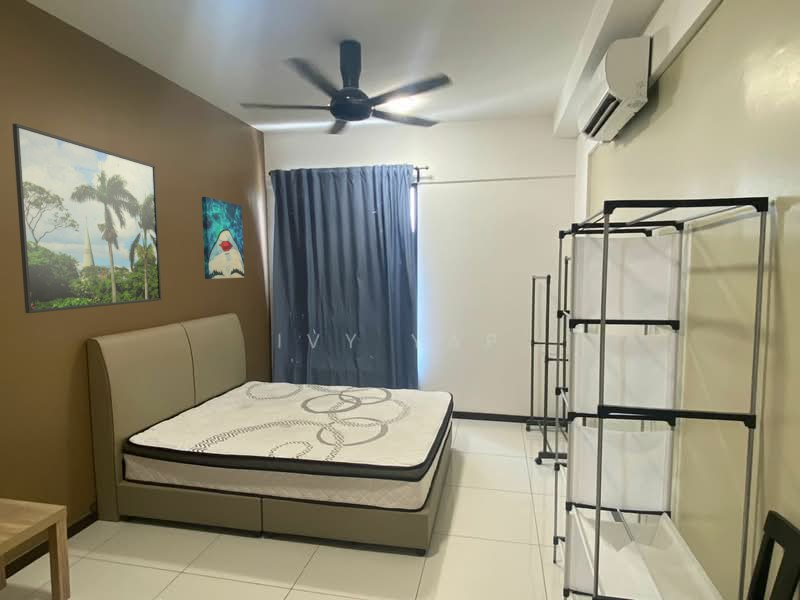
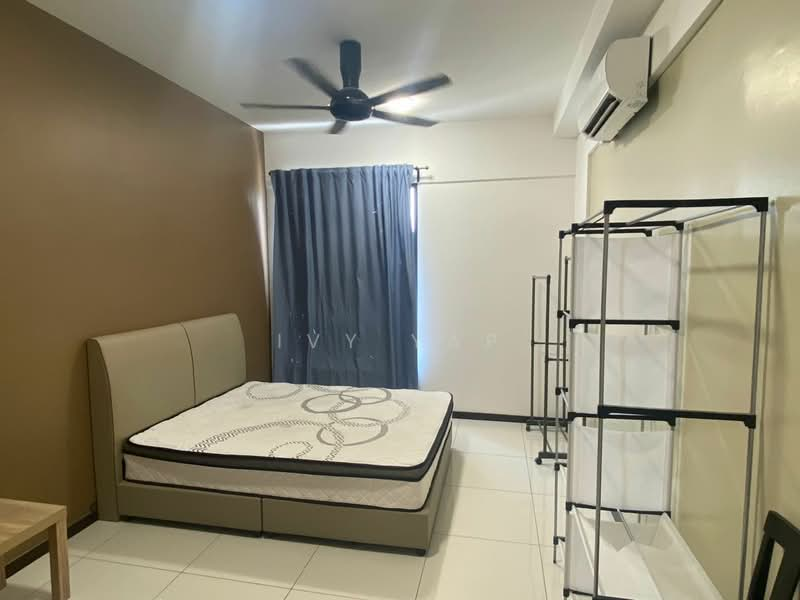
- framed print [11,123,162,314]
- wall art [201,196,245,280]
